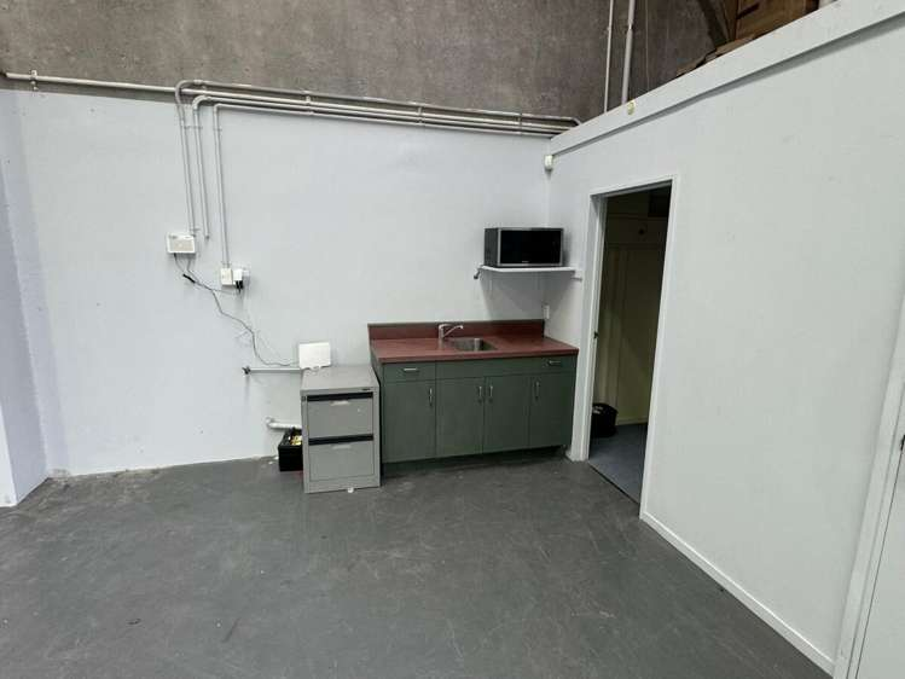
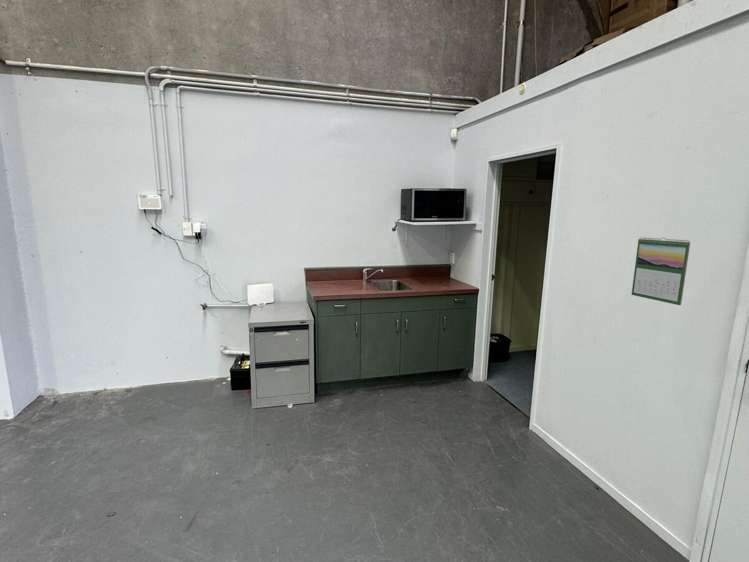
+ calendar [631,236,691,306]
